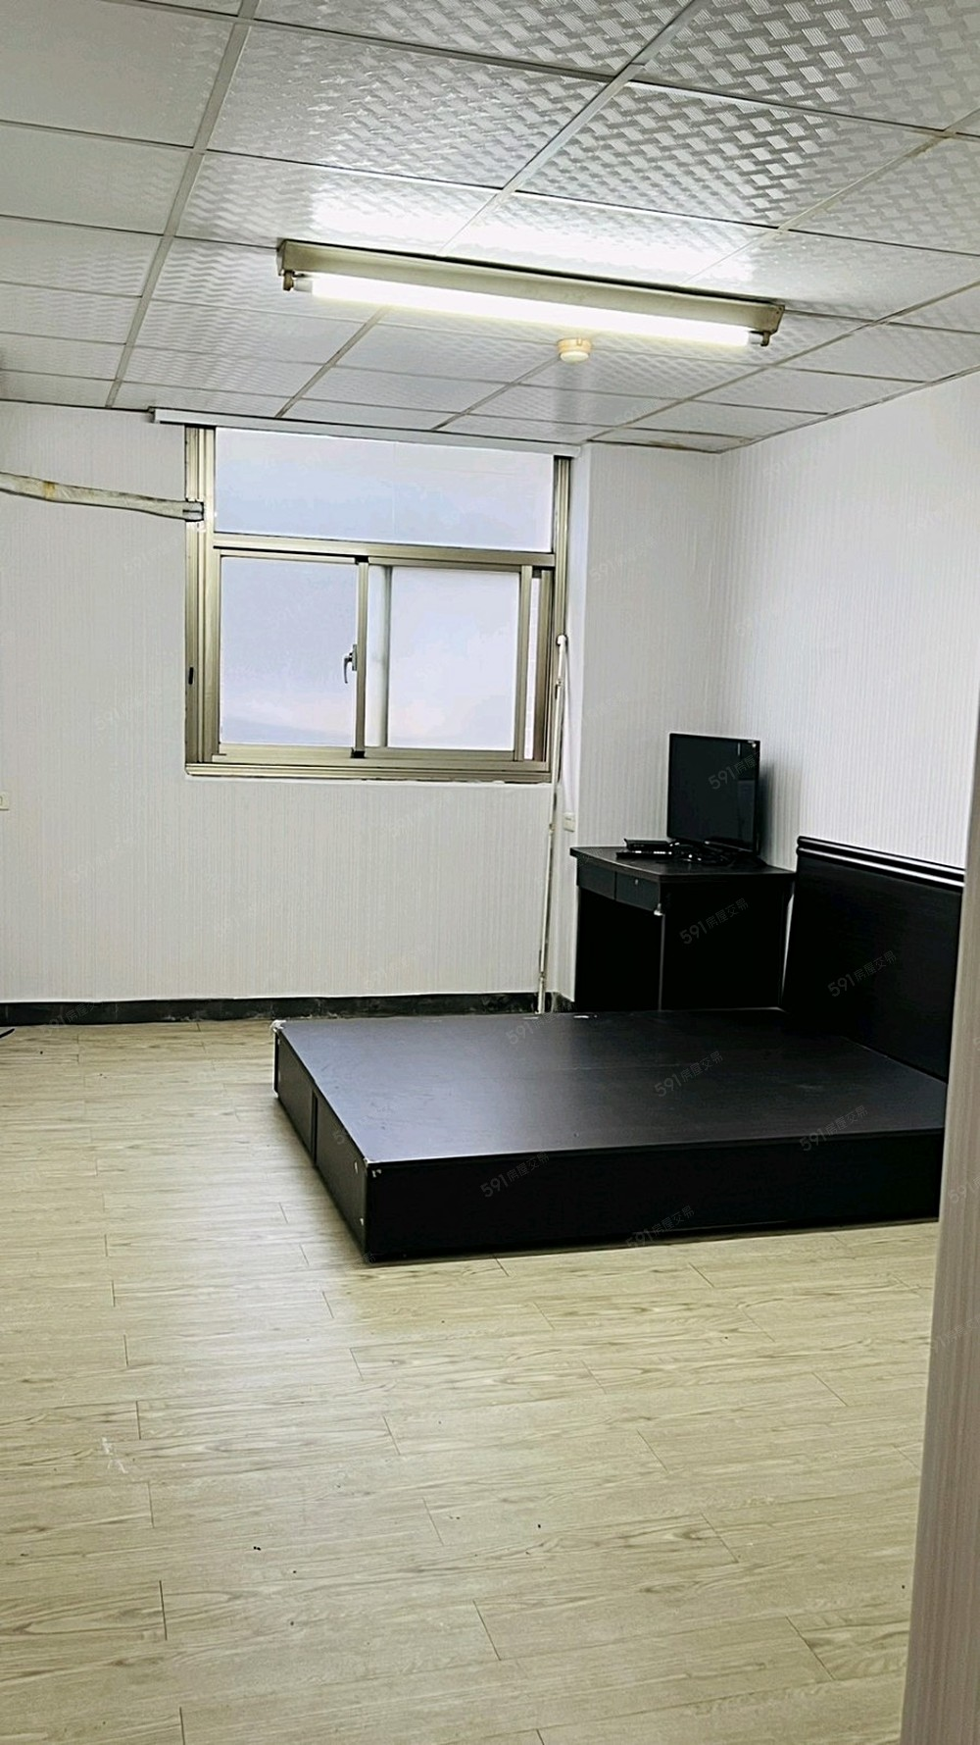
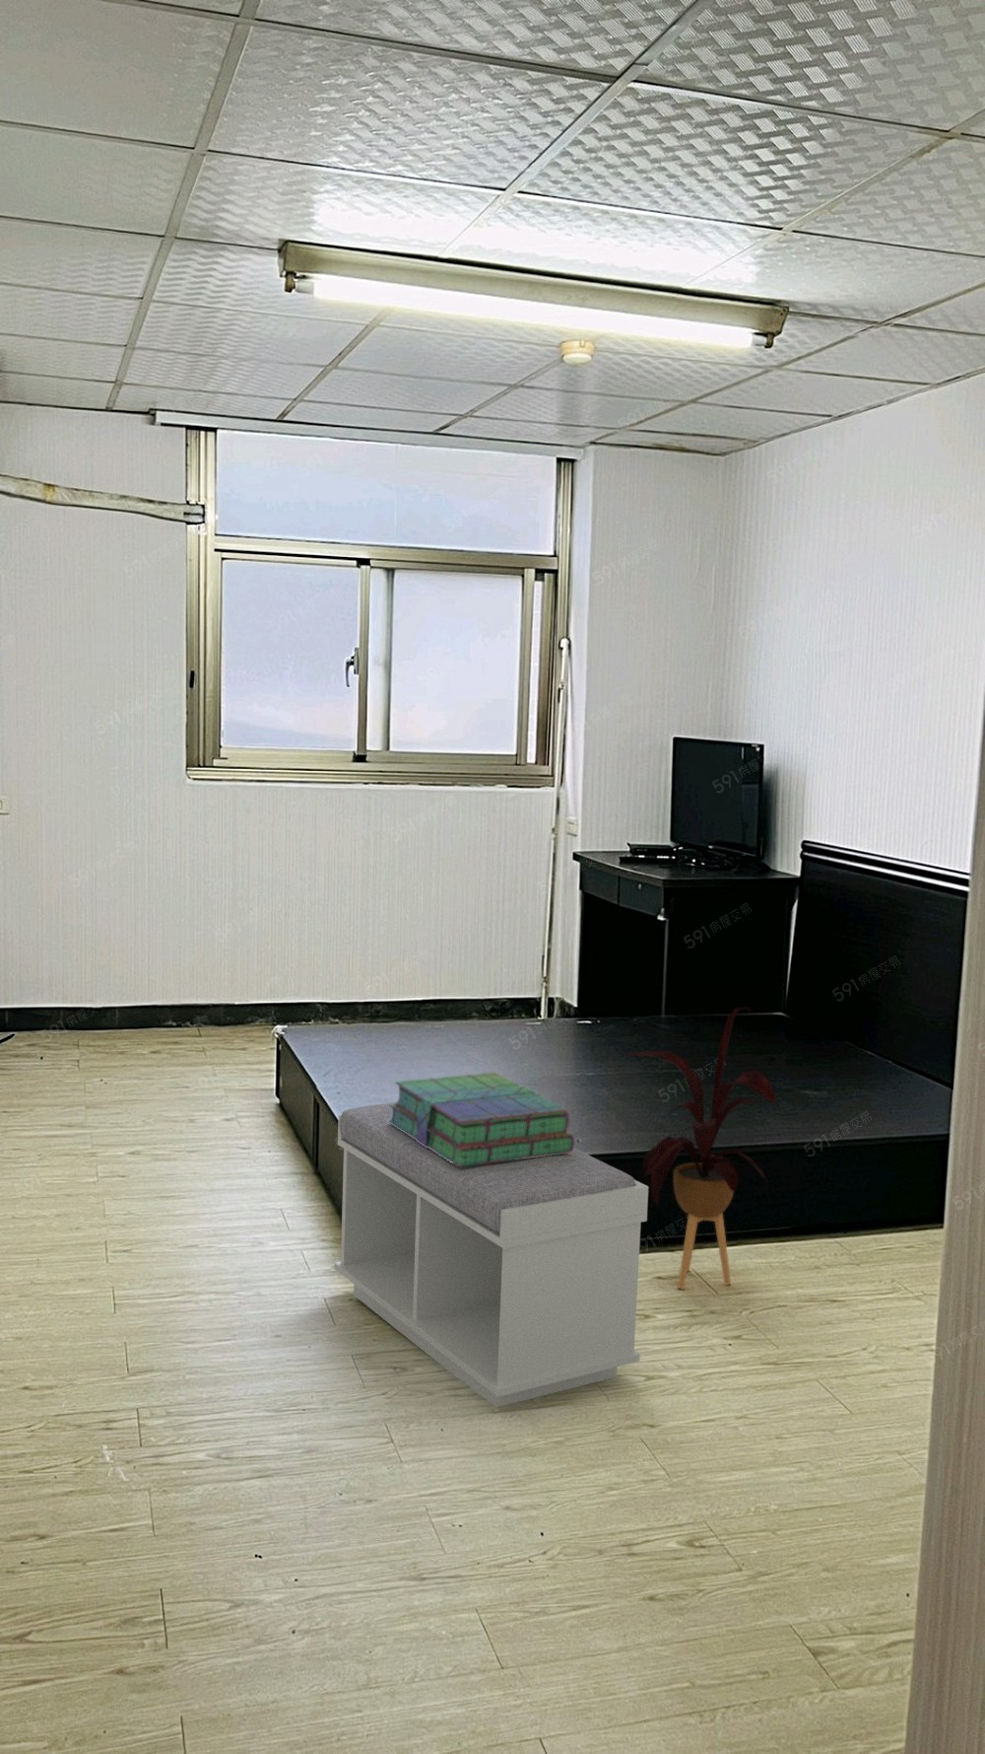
+ bench [334,1100,649,1408]
+ house plant [625,1006,777,1290]
+ stack of books [387,1072,577,1167]
